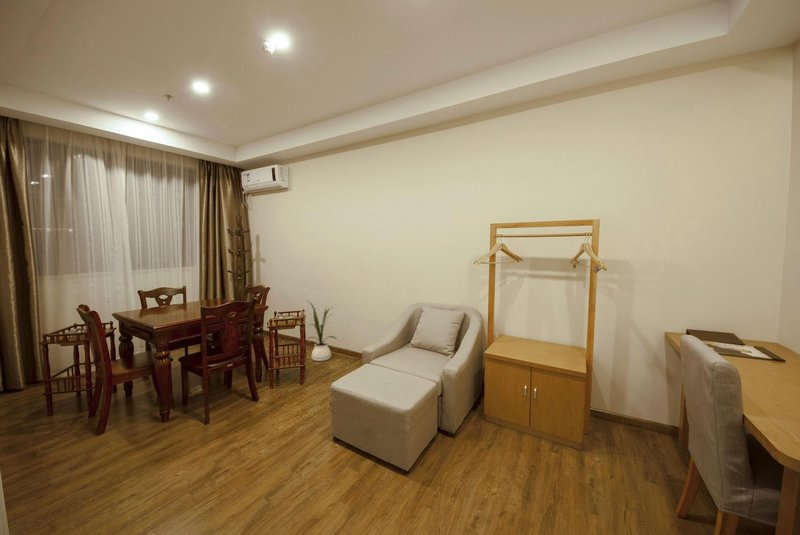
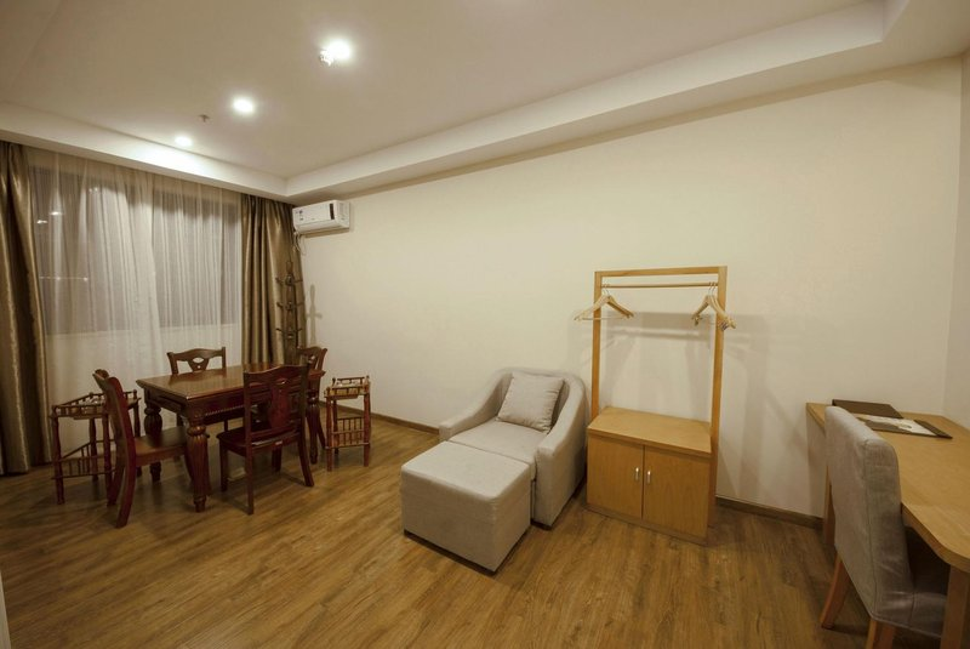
- house plant [305,299,338,362]
